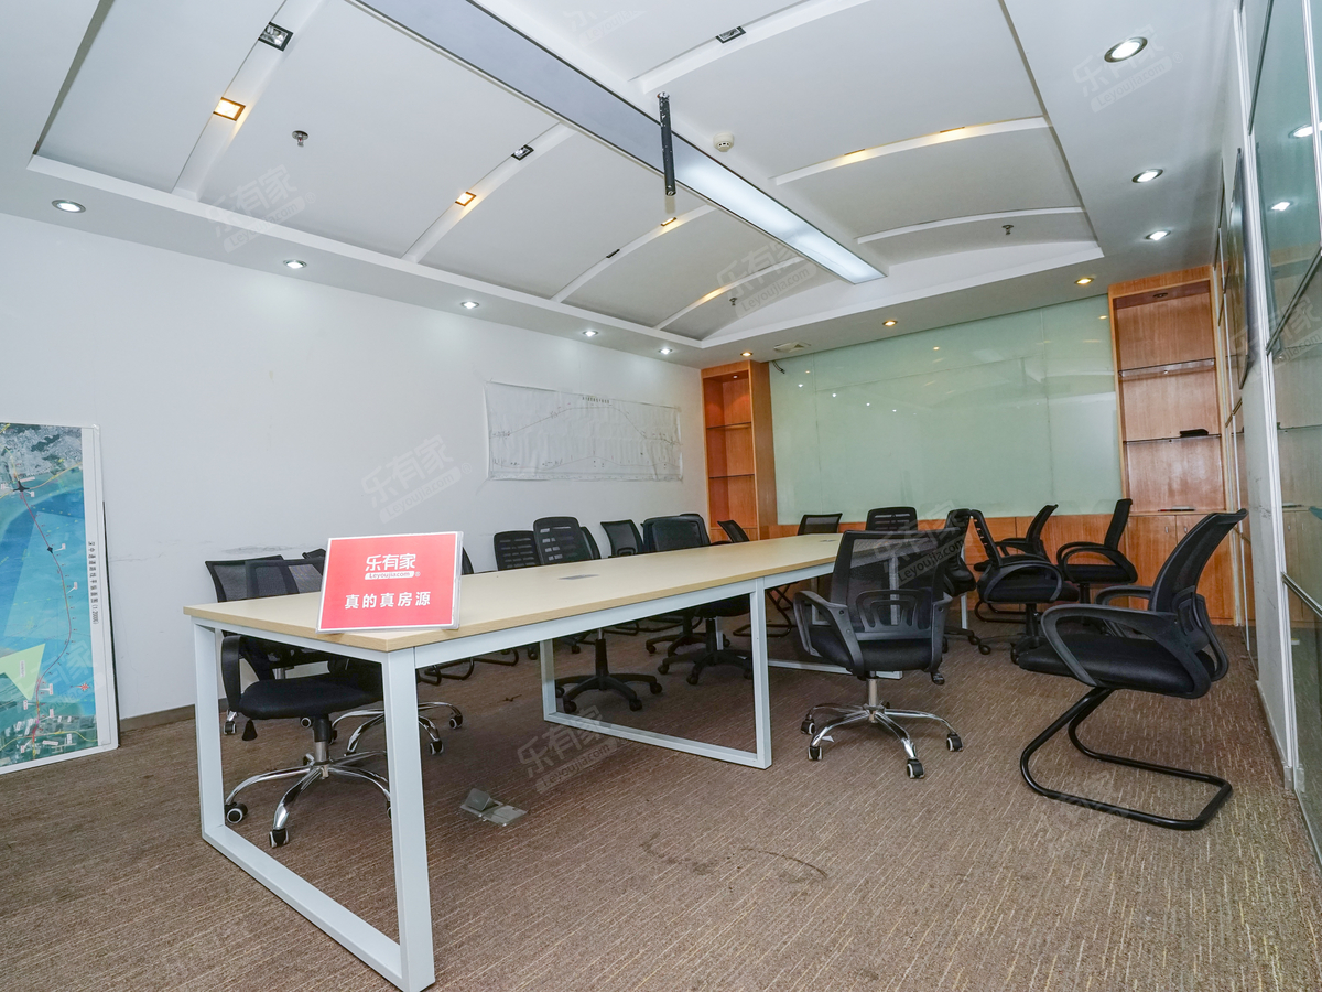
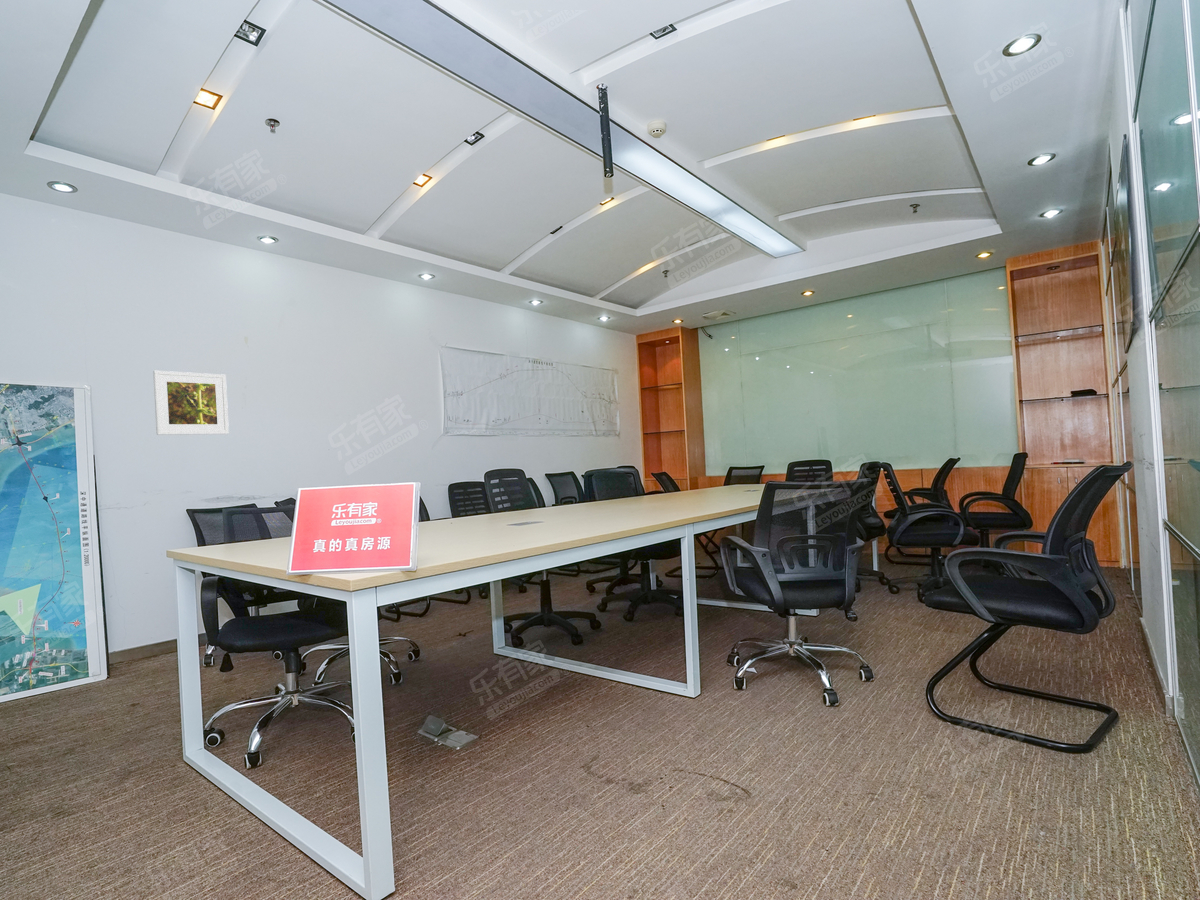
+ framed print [152,370,230,436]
